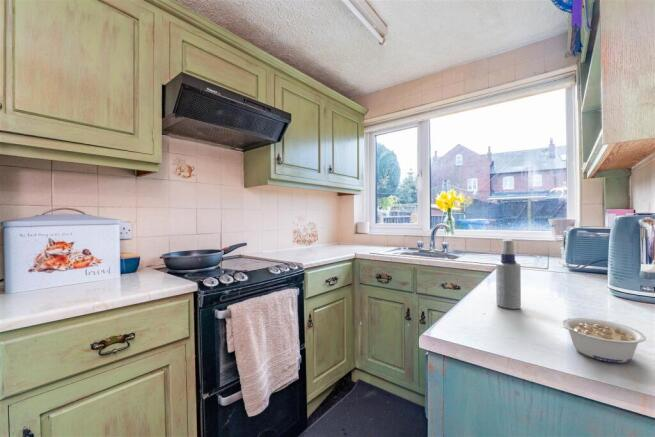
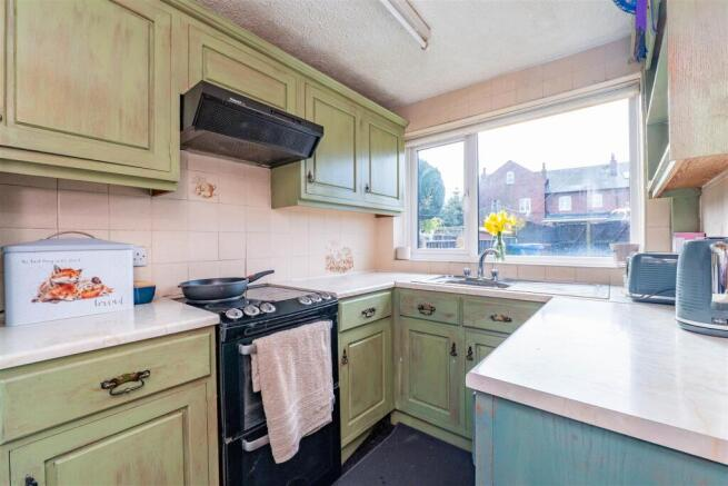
- spray bottle [495,239,522,310]
- legume [562,317,647,364]
